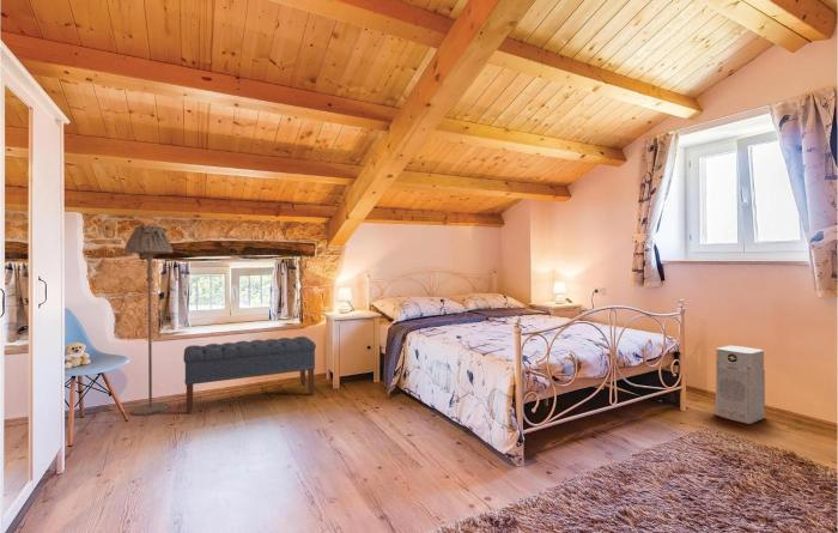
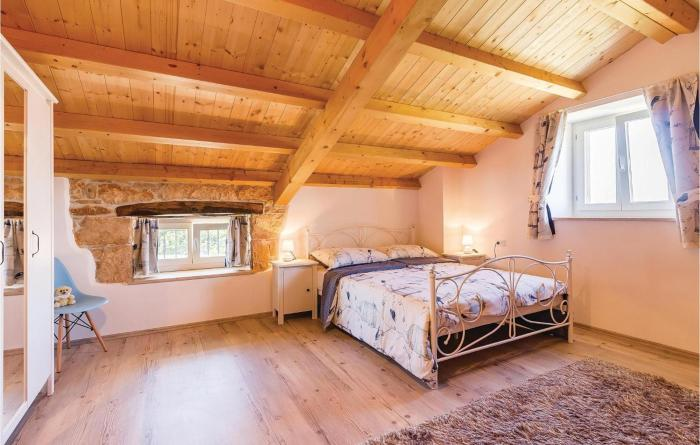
- bench [182,335,317,414]
- floor lamp [123,225,174,417]
- air purifier [713,345,766,425]
